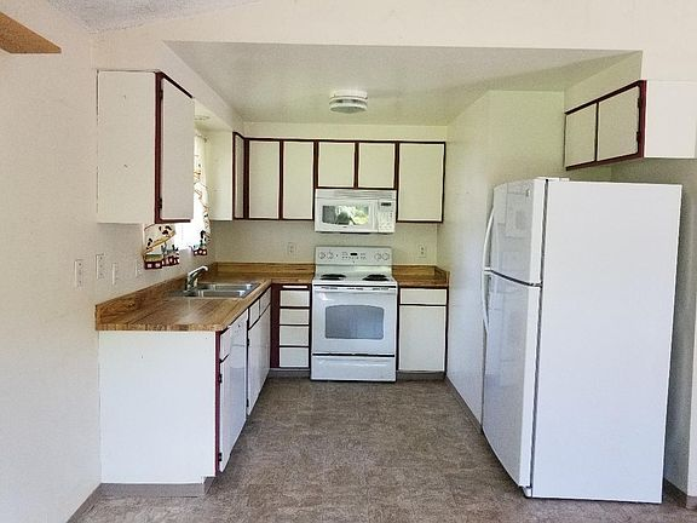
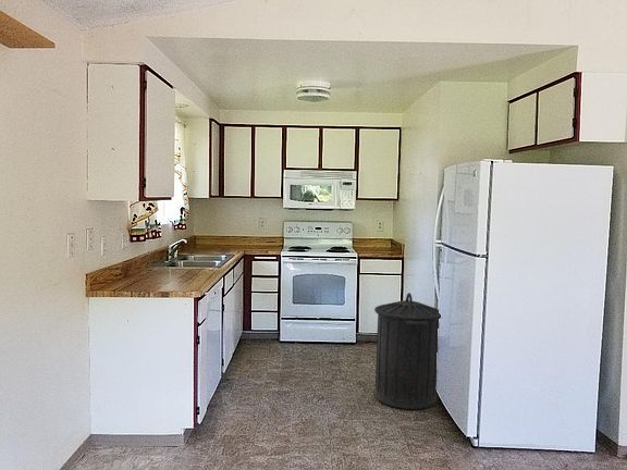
+ trash can [373,292,442,410]
